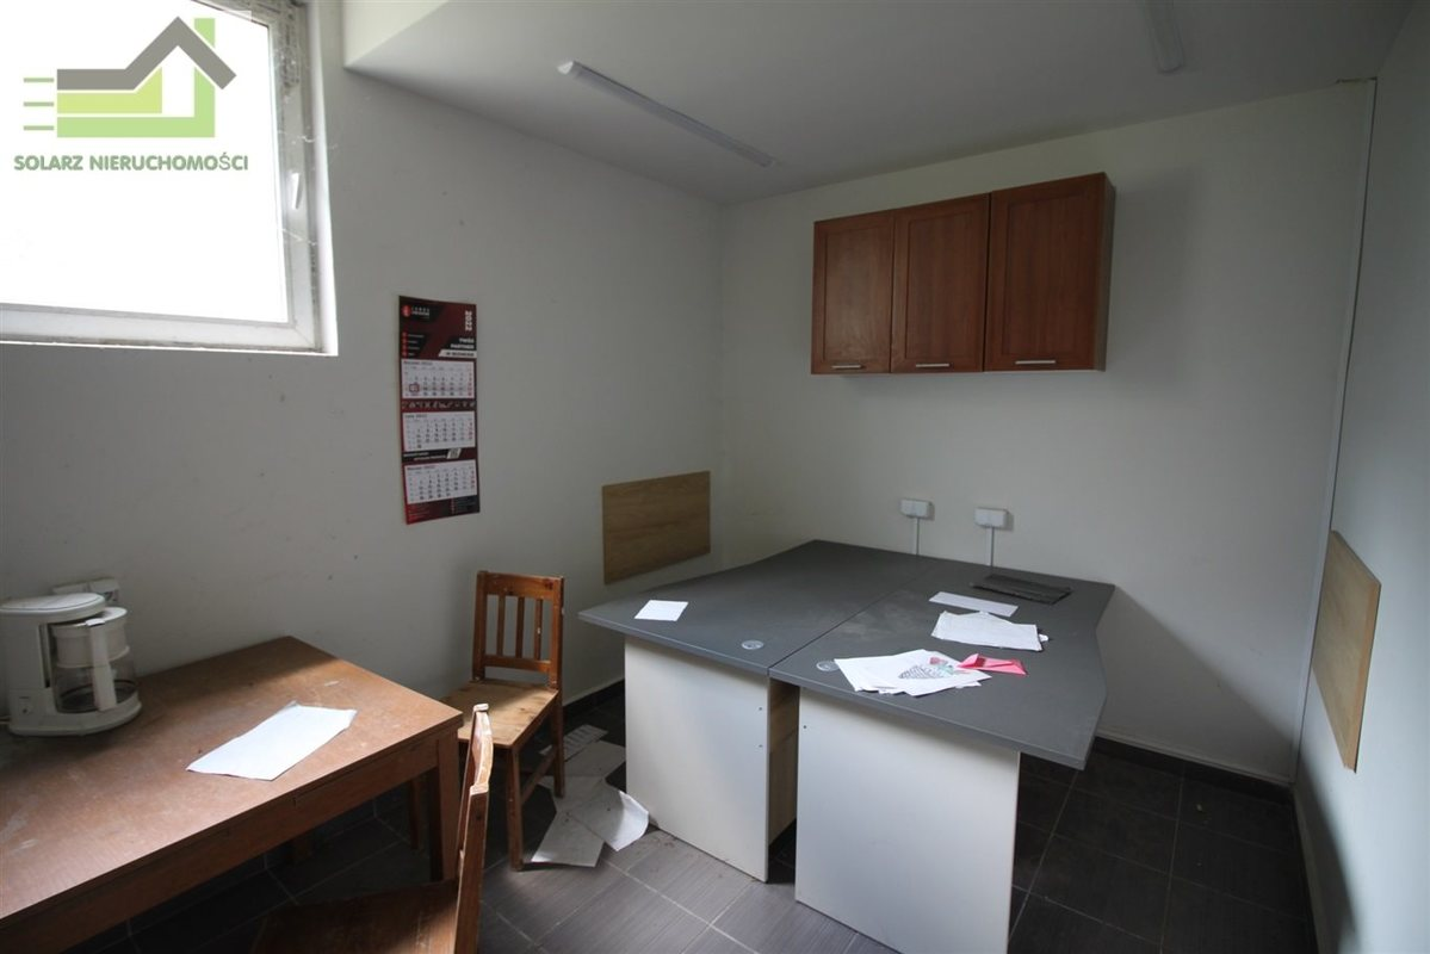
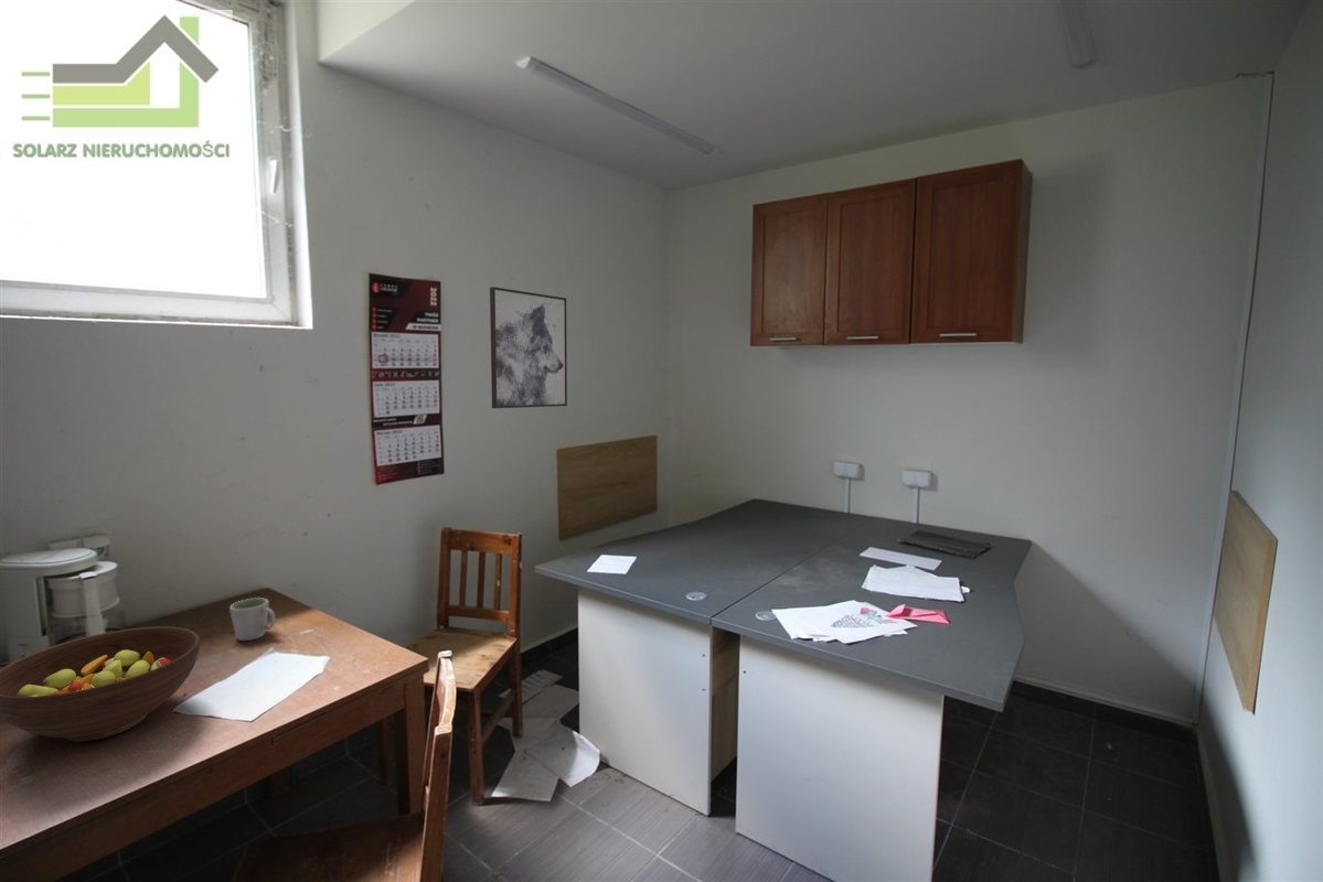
+ wall art [489,286,568,409]
+ mug [228,596,277,642]
+ fruit bowl [0,625,201,743]
